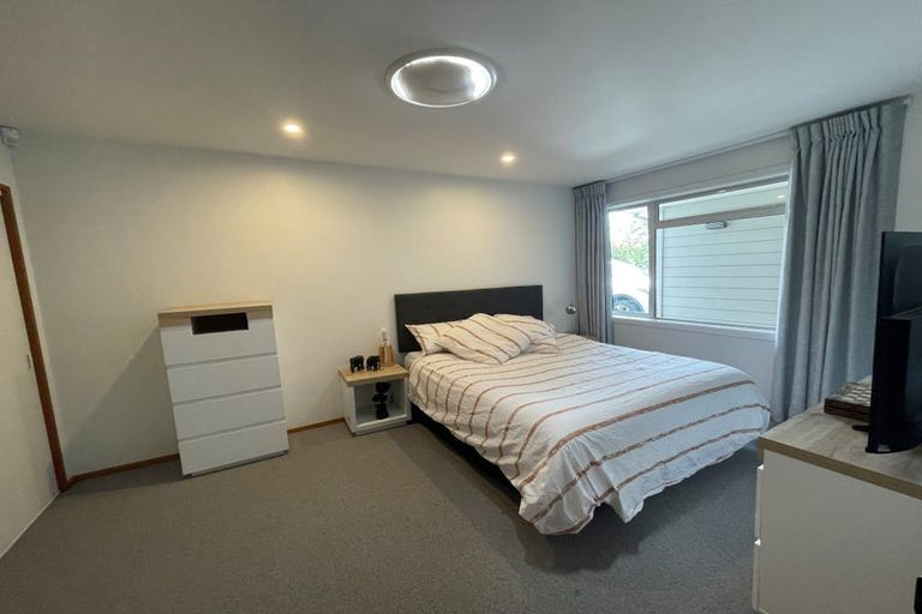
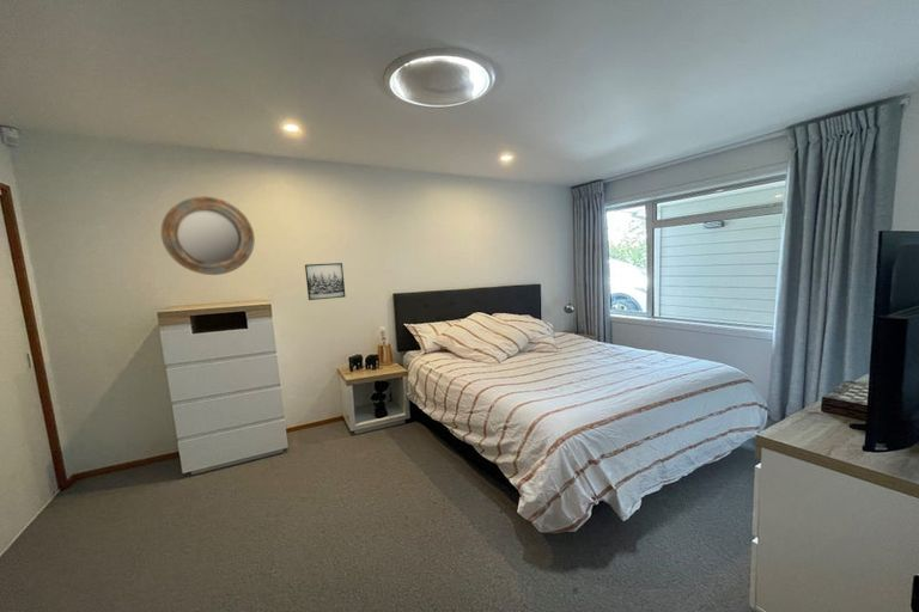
+ wall art [304,262,347,301]
+ home mirror [160,196,256,276]
